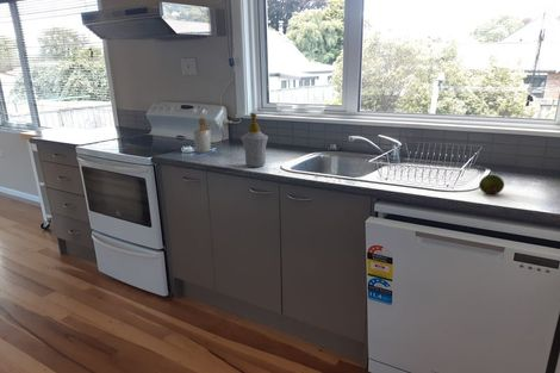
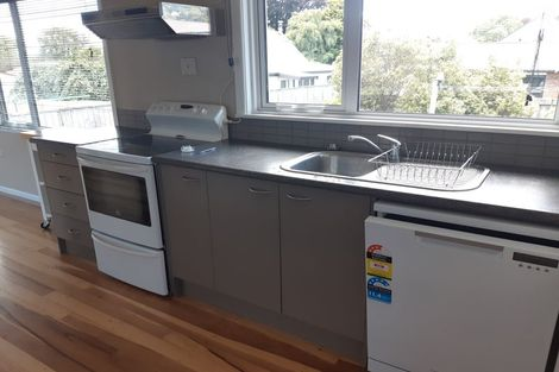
- soap bottle [239,112,269,168]
- fruit [478,174,505,195]
- utensil holder [192,117,219,154]
